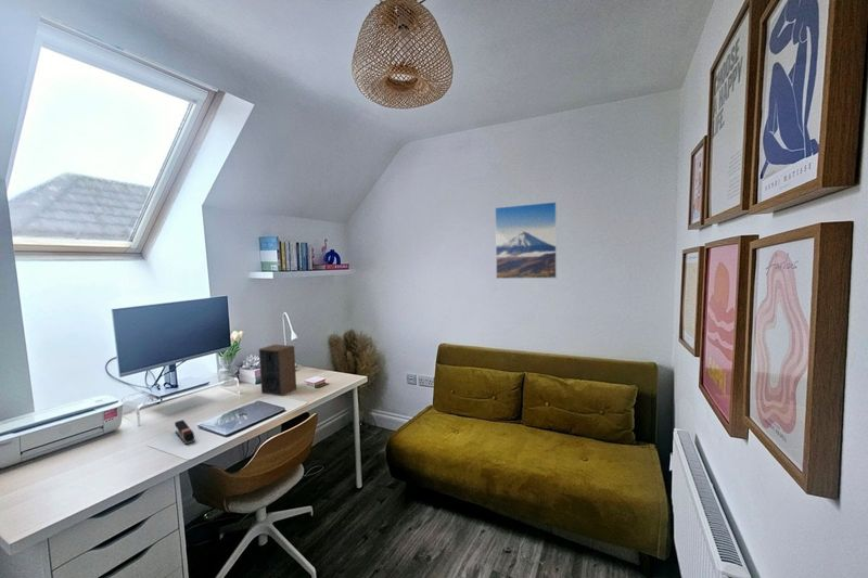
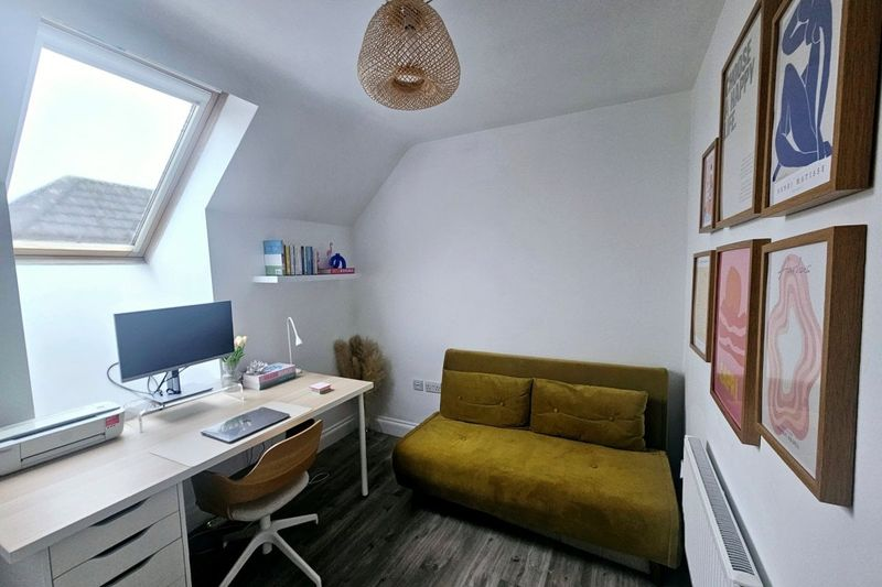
- stapler [174,419,196,446]
- speaker [258,344,297,397]
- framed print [494,201,558,280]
